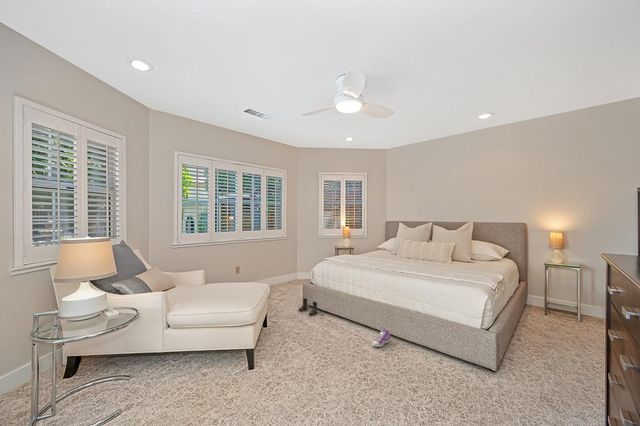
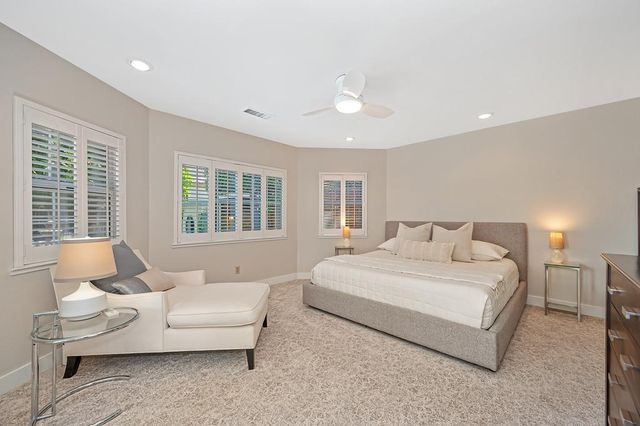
- boots [297,297,318,316]
- sneaker [371,327,391,348]
